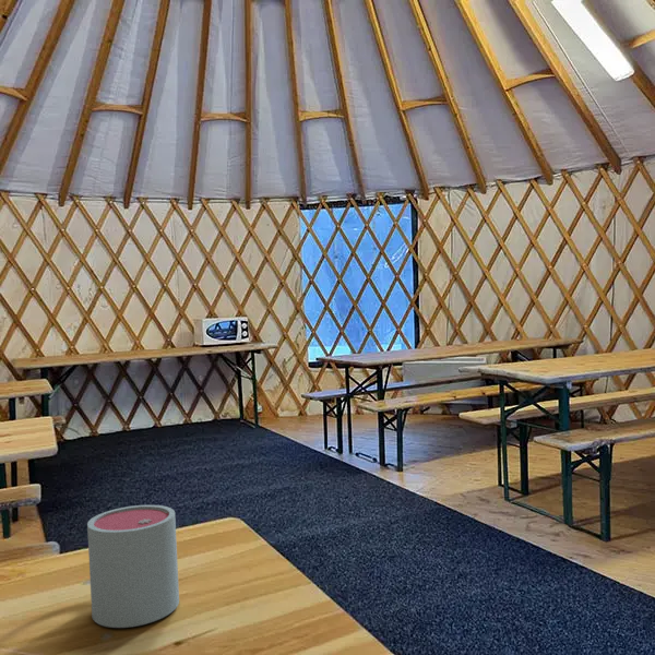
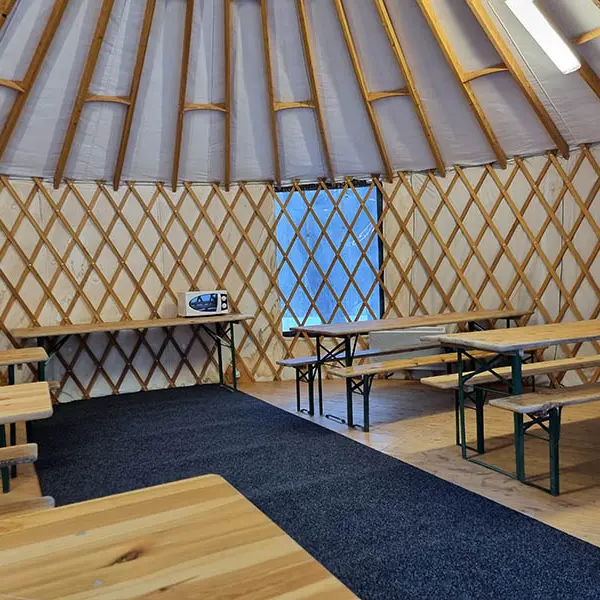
- mug [86,504,180,629]
